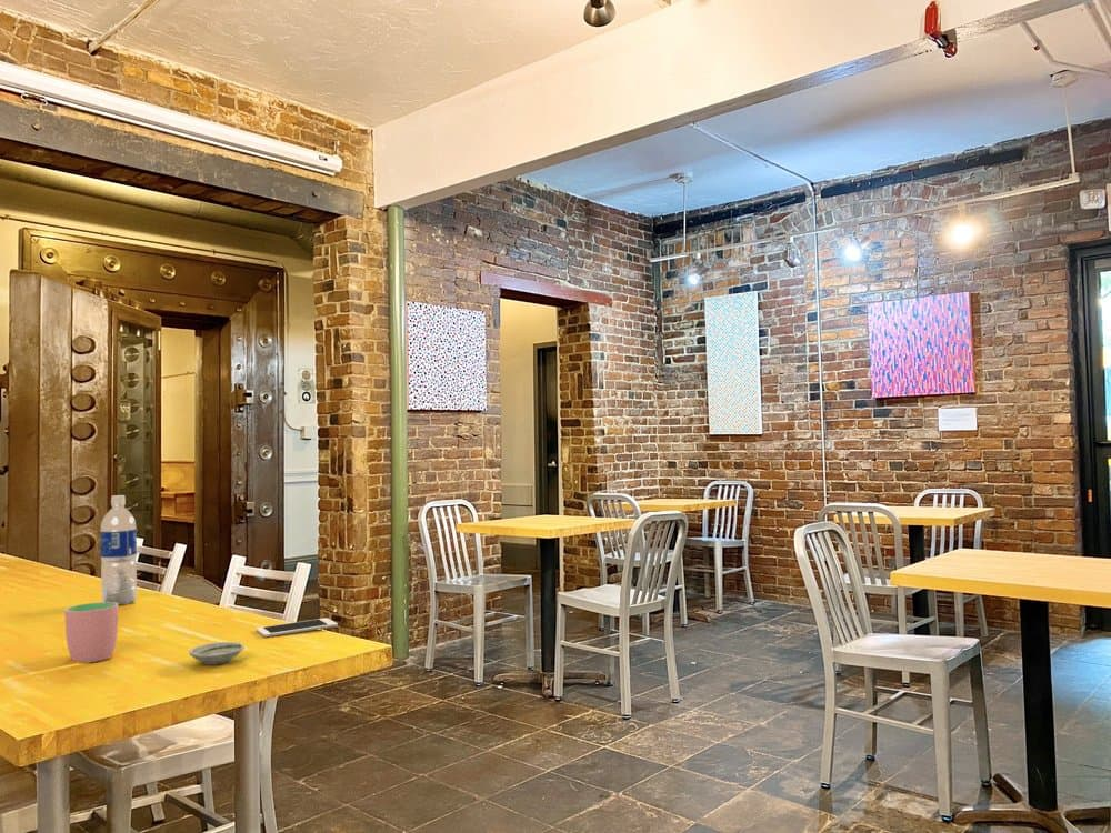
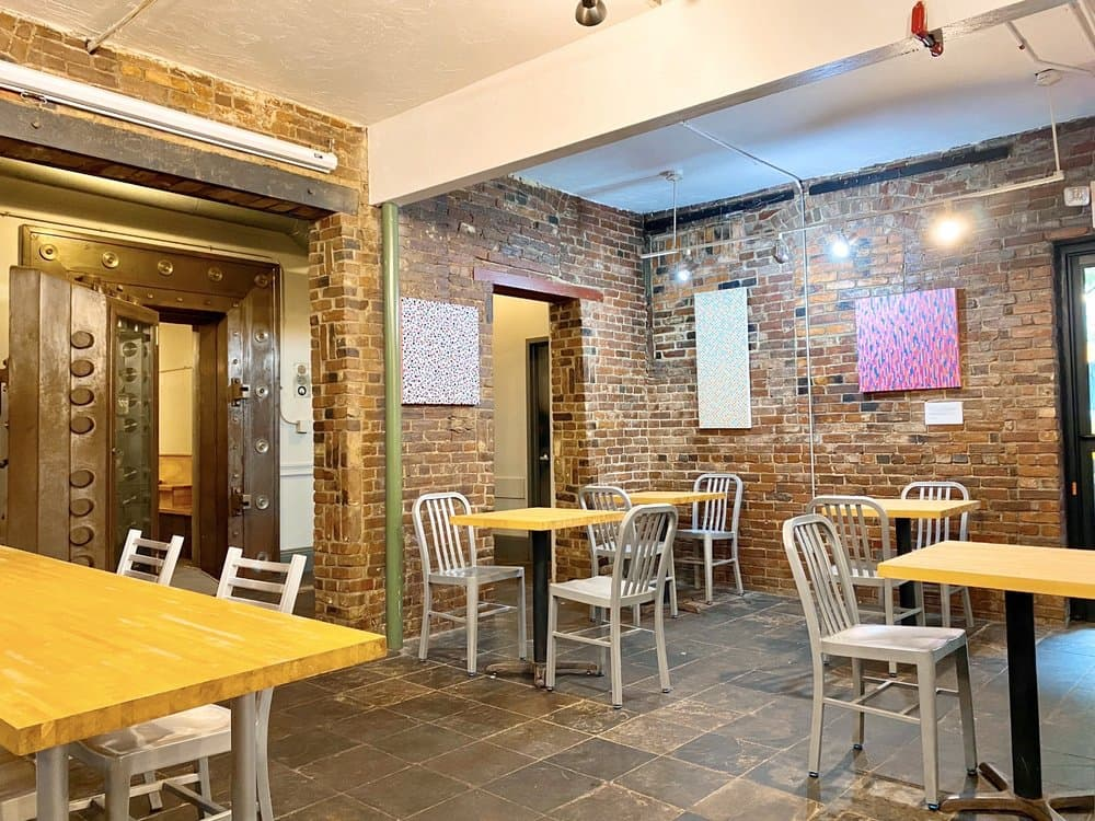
- water bottle [99,494,138,606]
- saucer [188,641,246,665]
- cup [64,601,119,664]
- cell phone [256,618,339,638]
